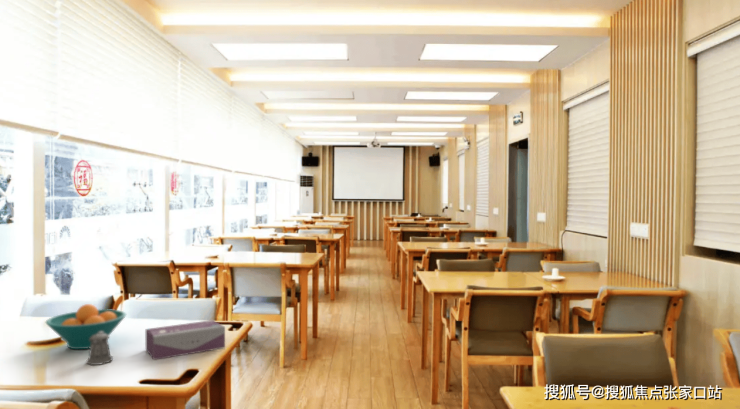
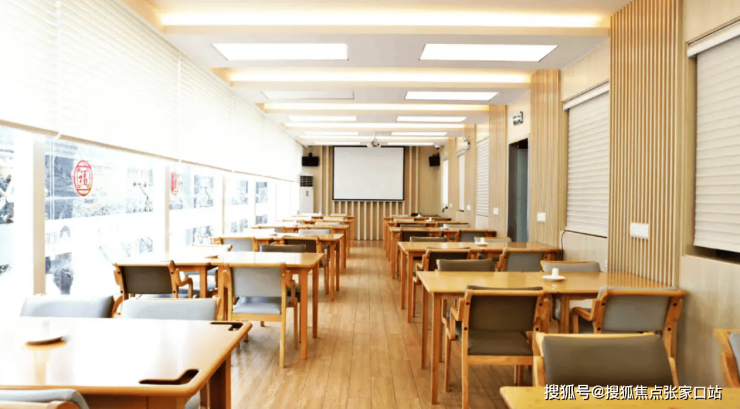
- fruit bowl [45,303,127,350]
- pepper shaker [85,332,114,366]
- tissue box [145,319,226,361]
